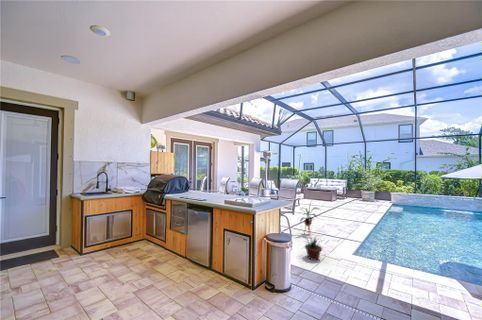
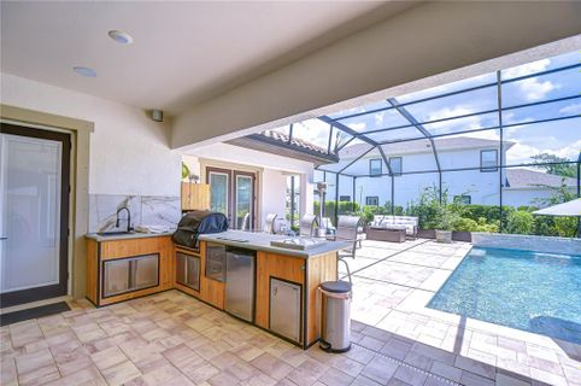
- house plant [299,201,322,236]
- potted plant [300,236,325,261]
